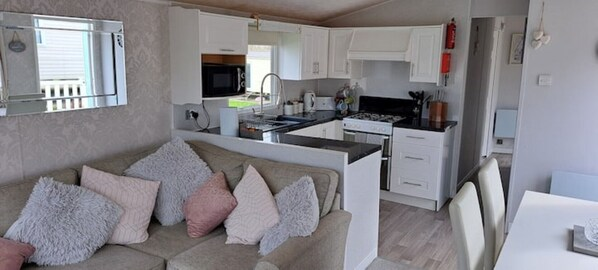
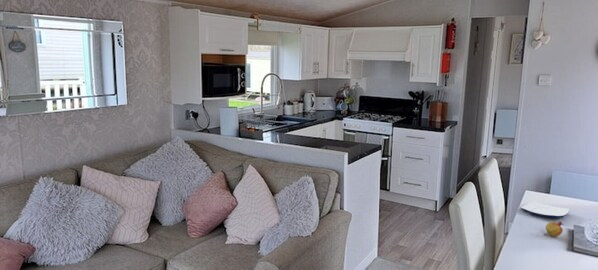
+ plate [520,200,570,219]
+ fruit [543,220,565,238]
